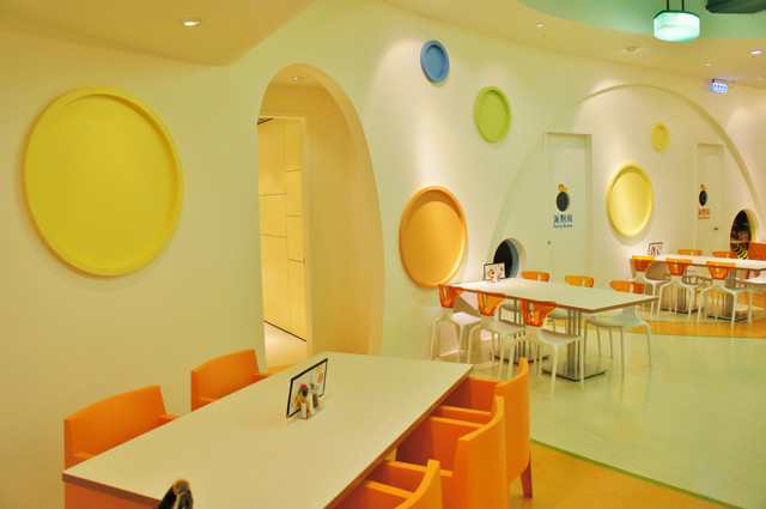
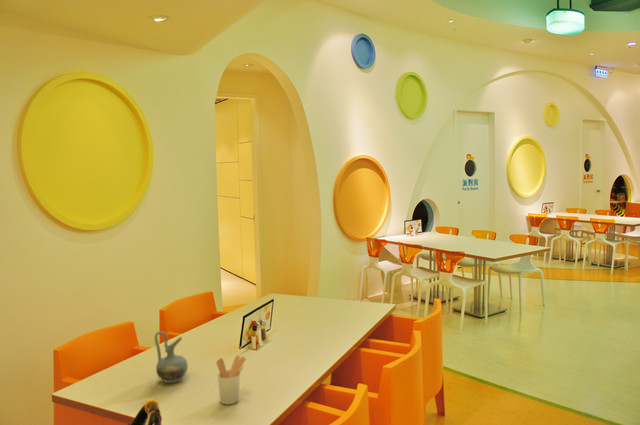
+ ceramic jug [154,330,189,384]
+ utensil holder [215,354,247,405]
